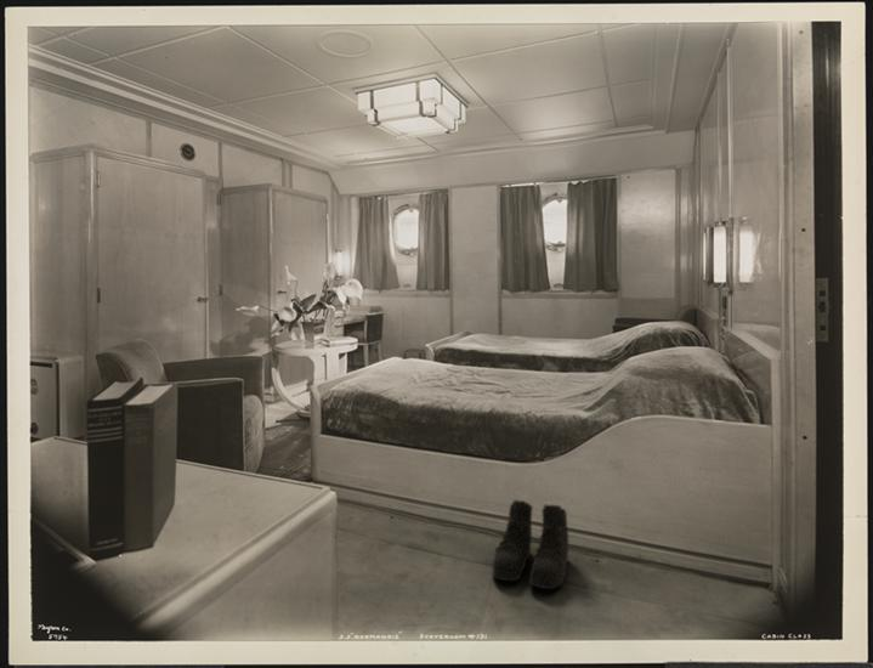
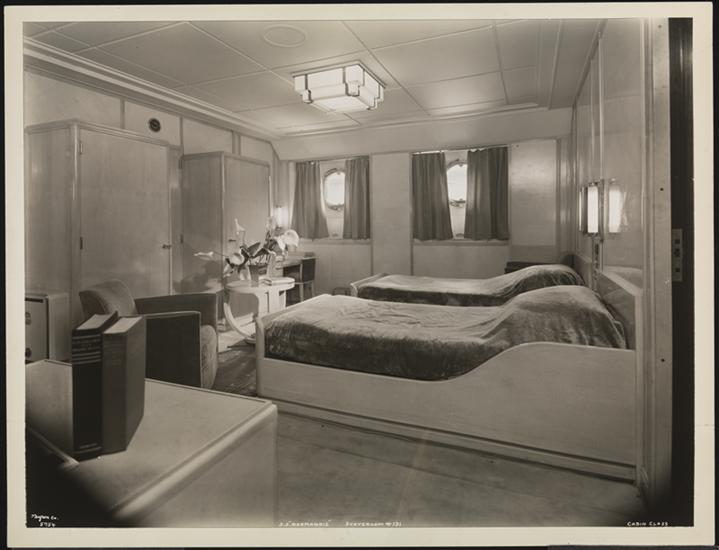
- boots [491,499,569,590]
